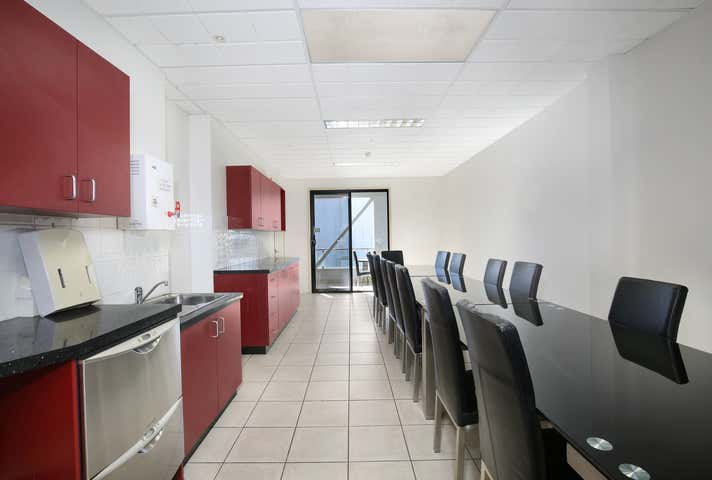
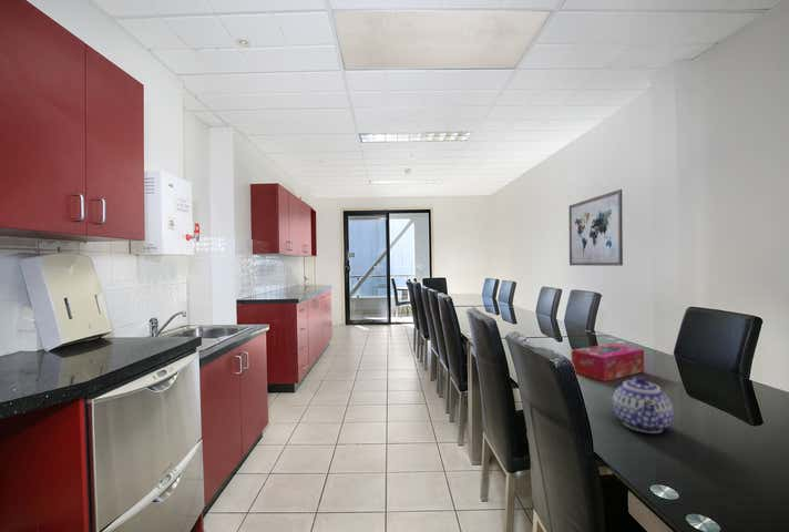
+ tissue box [571,342,645,382]
+ teapot [612,375,675,434]
+ wall art [567,188,624,267]
